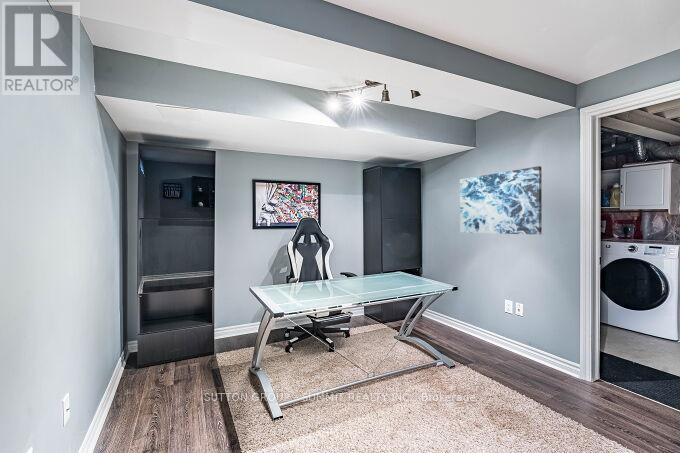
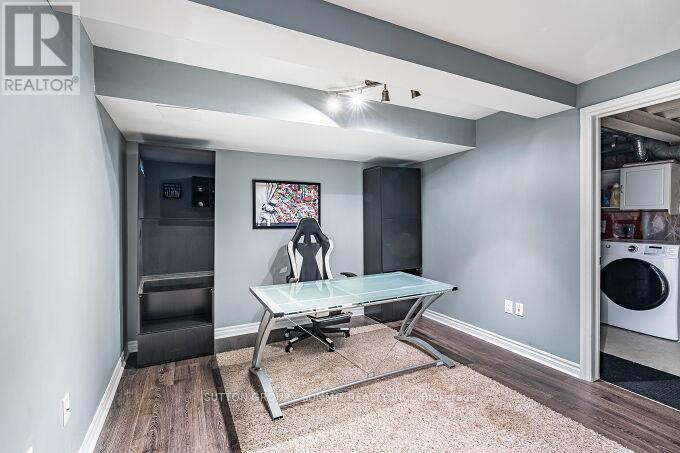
- wall art [459,165,543,236]
